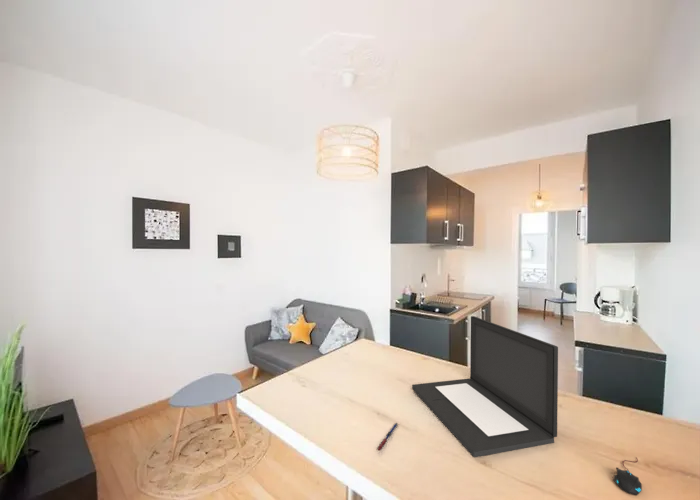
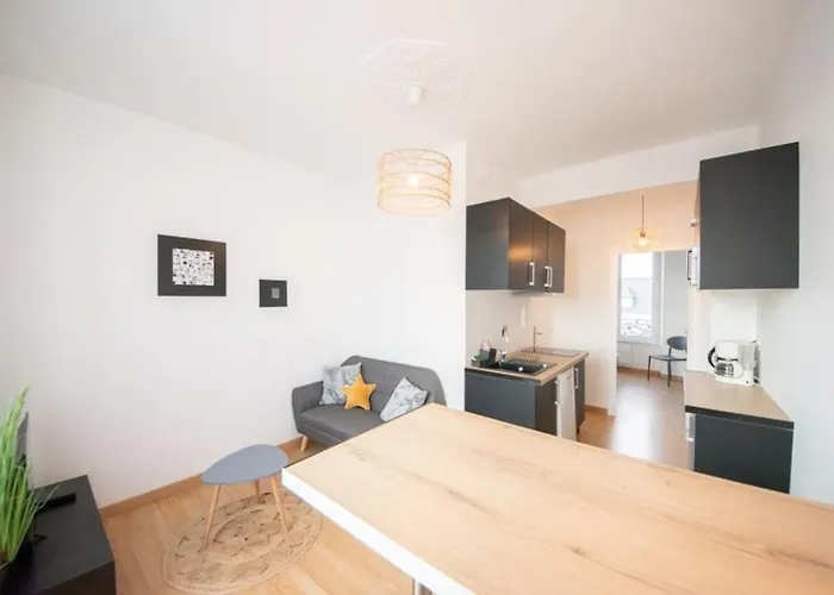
- mouse [612,456,643,496]
- pen [376,422,399,451]
- laptop [411,315,559,458]
